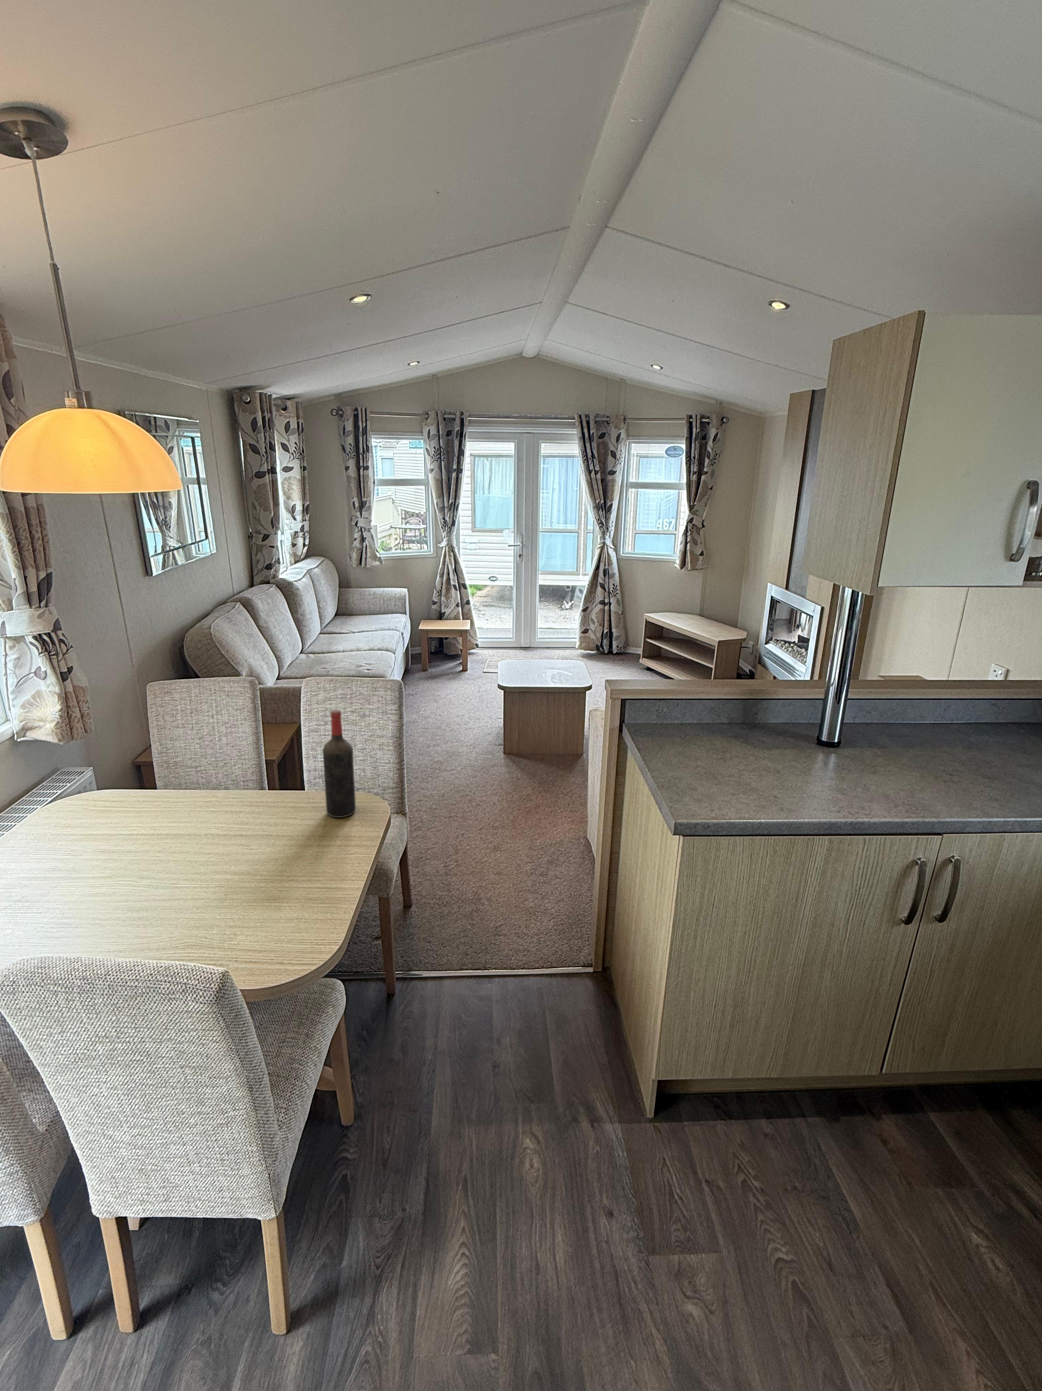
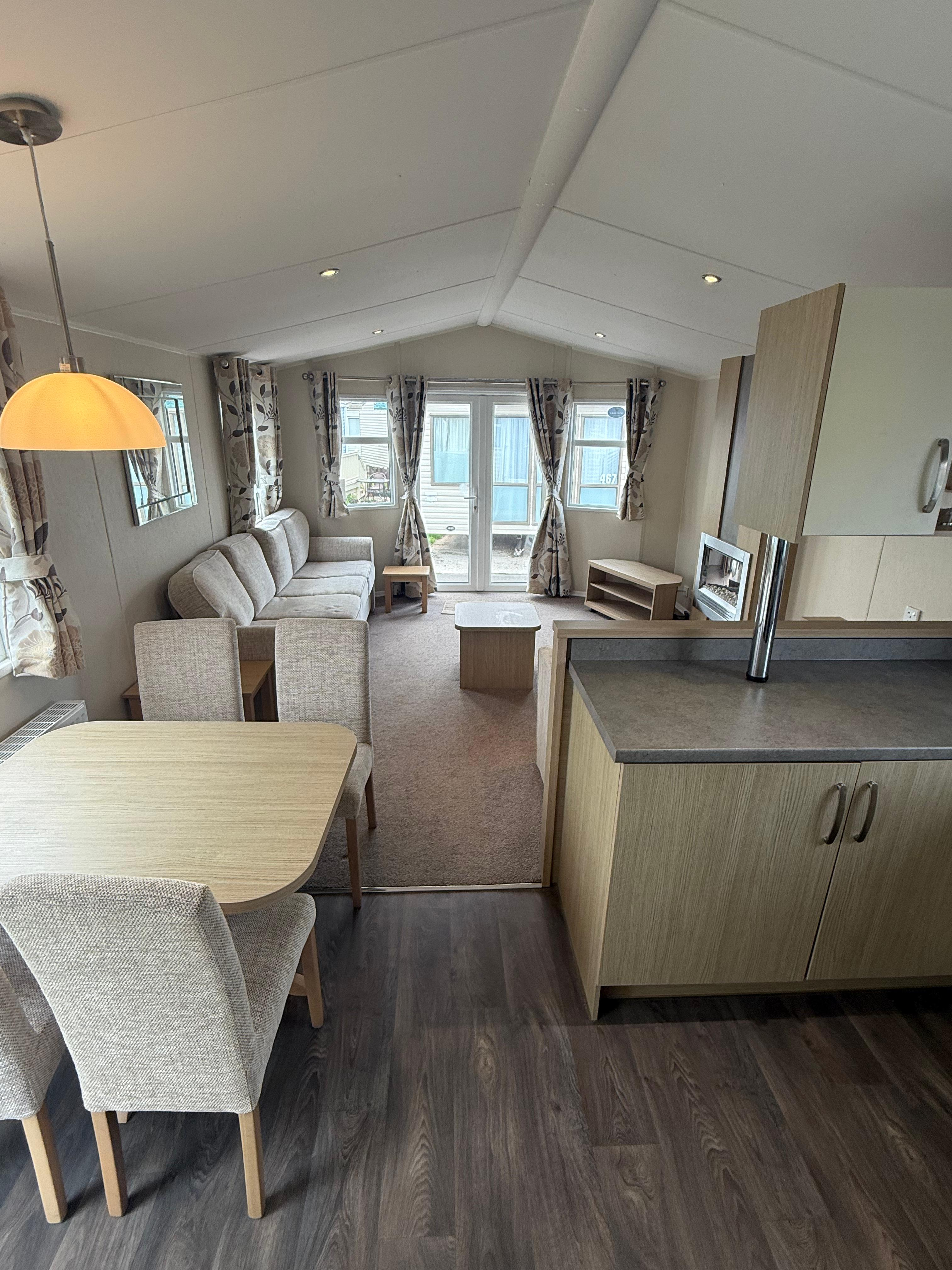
- wine bottle [322,710,357,818]
